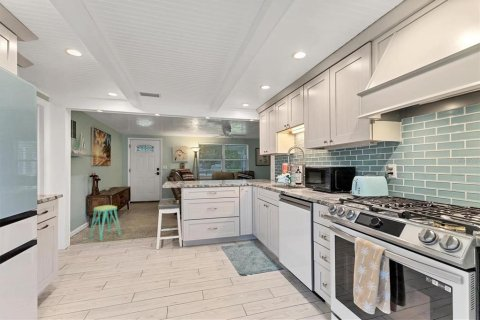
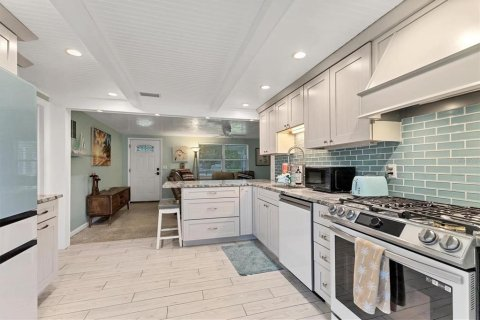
- stool [89,204,122,242]
